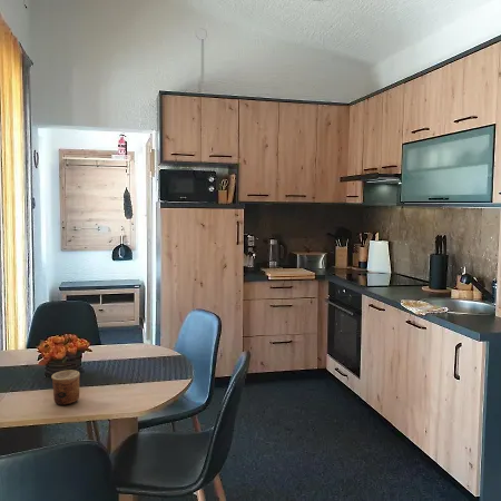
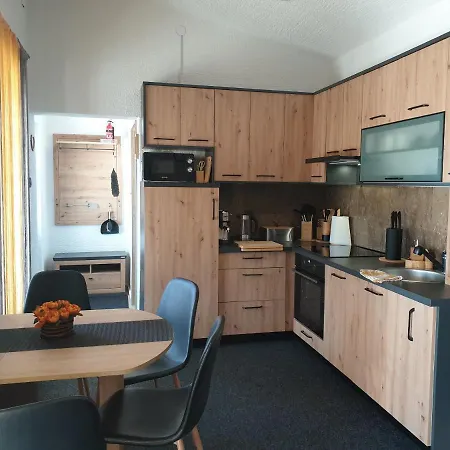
- cup [50,369,81,406]
